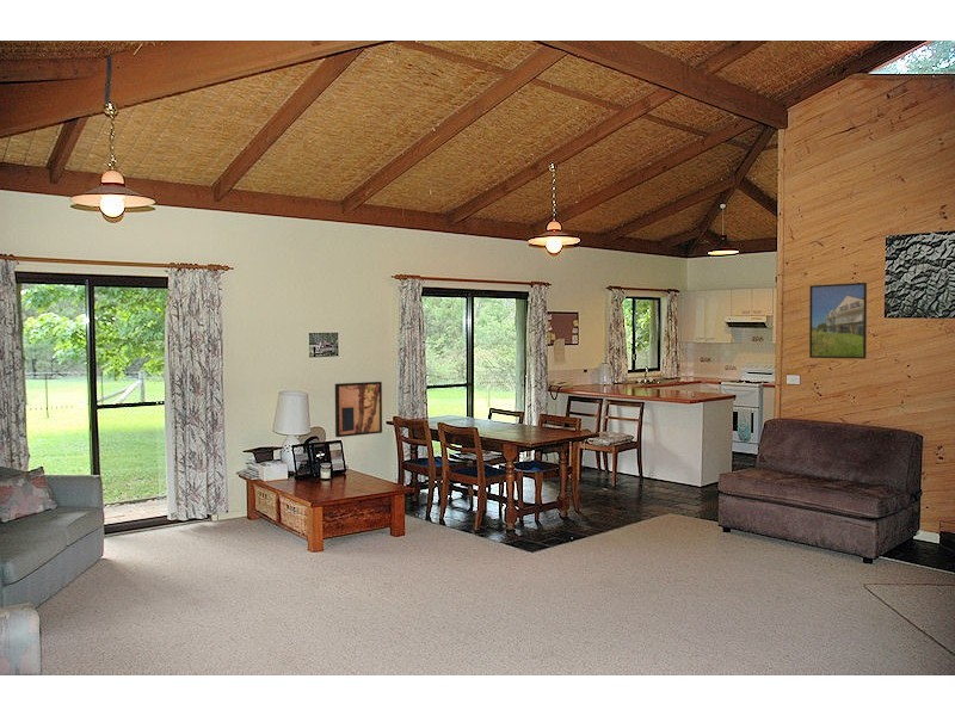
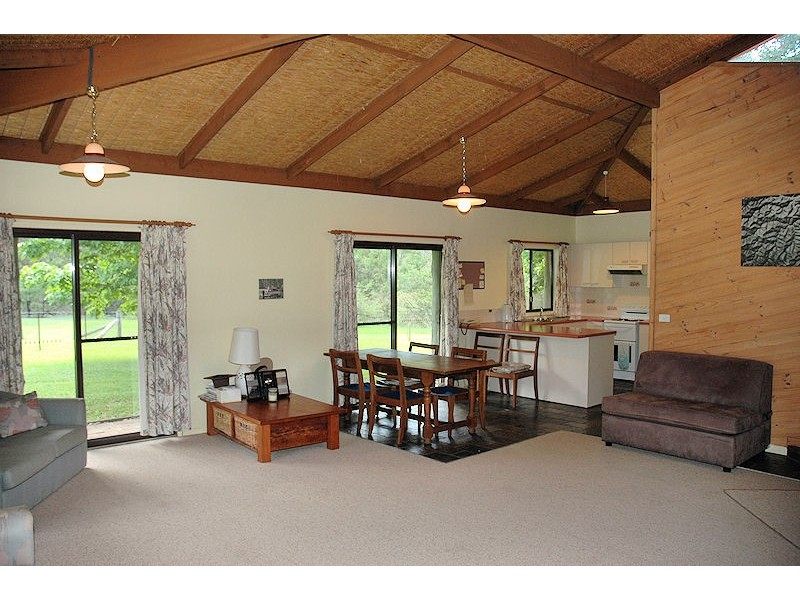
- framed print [808,282,868,360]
- wall art [334,381,383,438]
